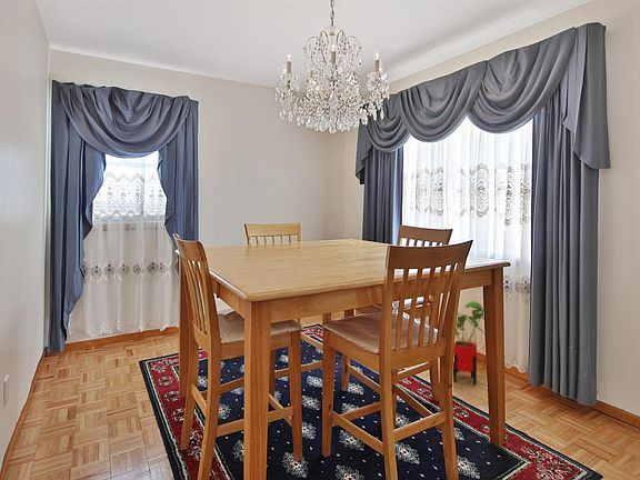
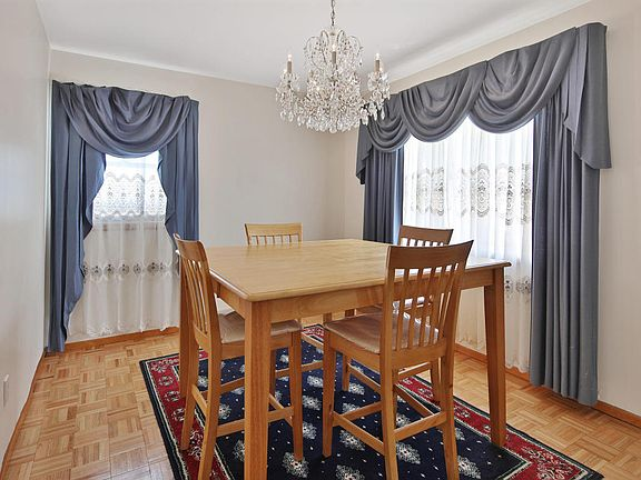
- house plant [452,300,486,386]
